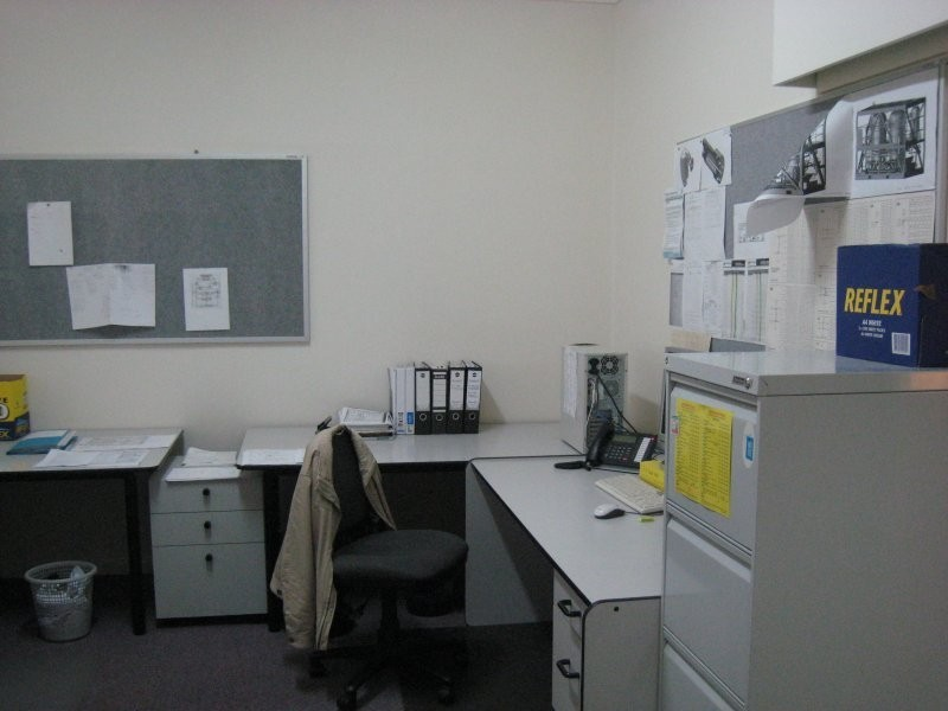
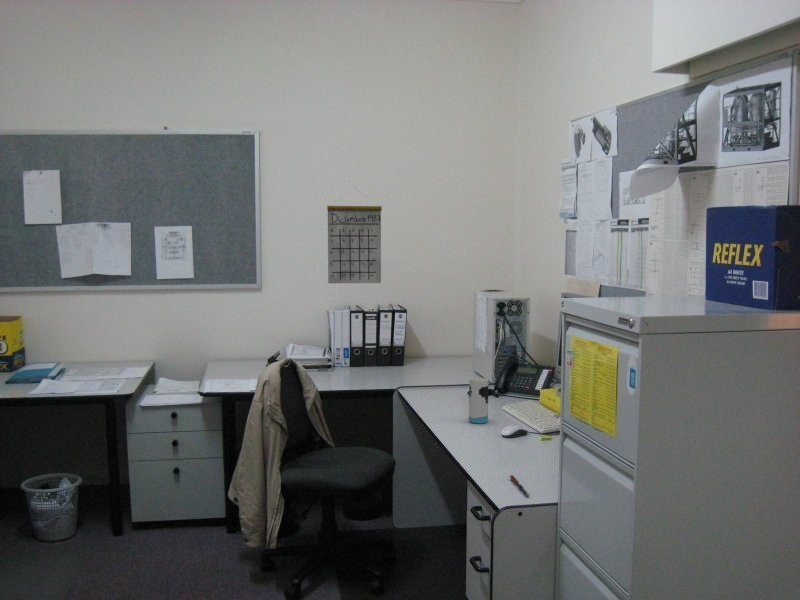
+ cup [468,377,489,424]
+ pen [508,474,529,497]
+ calendar [326,188,383,284]
